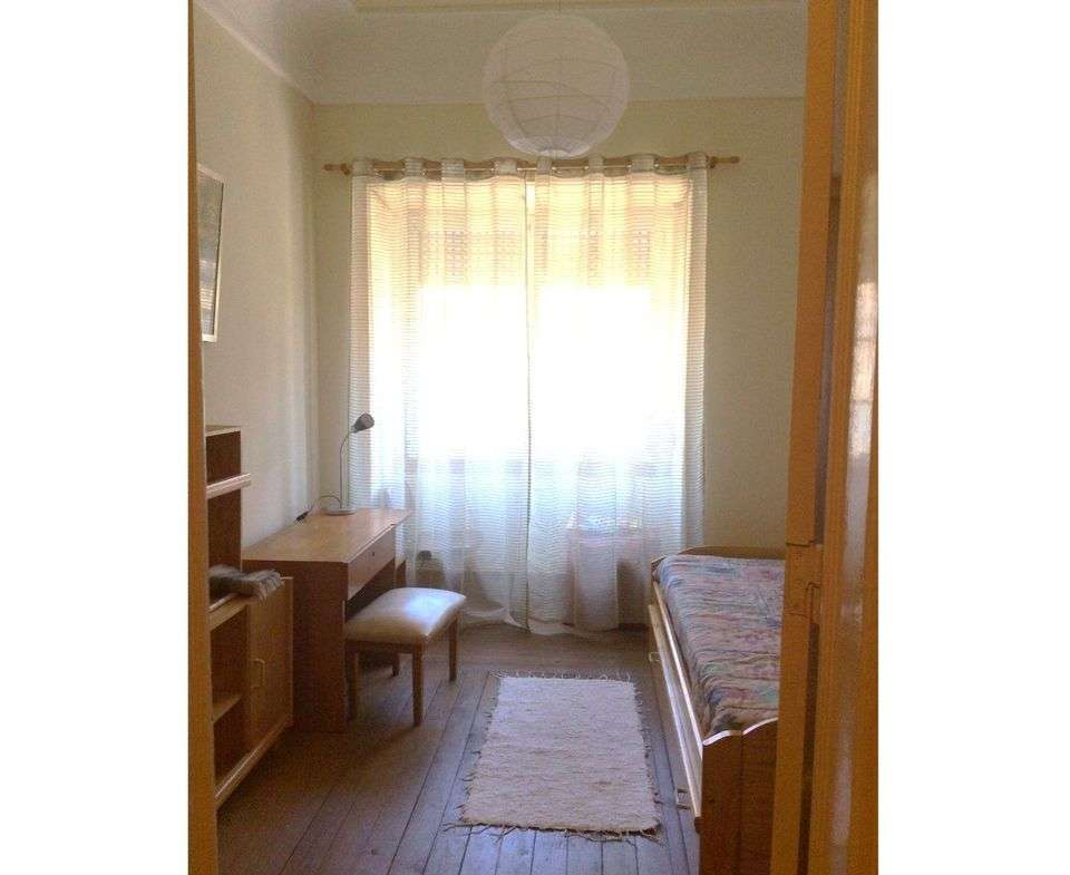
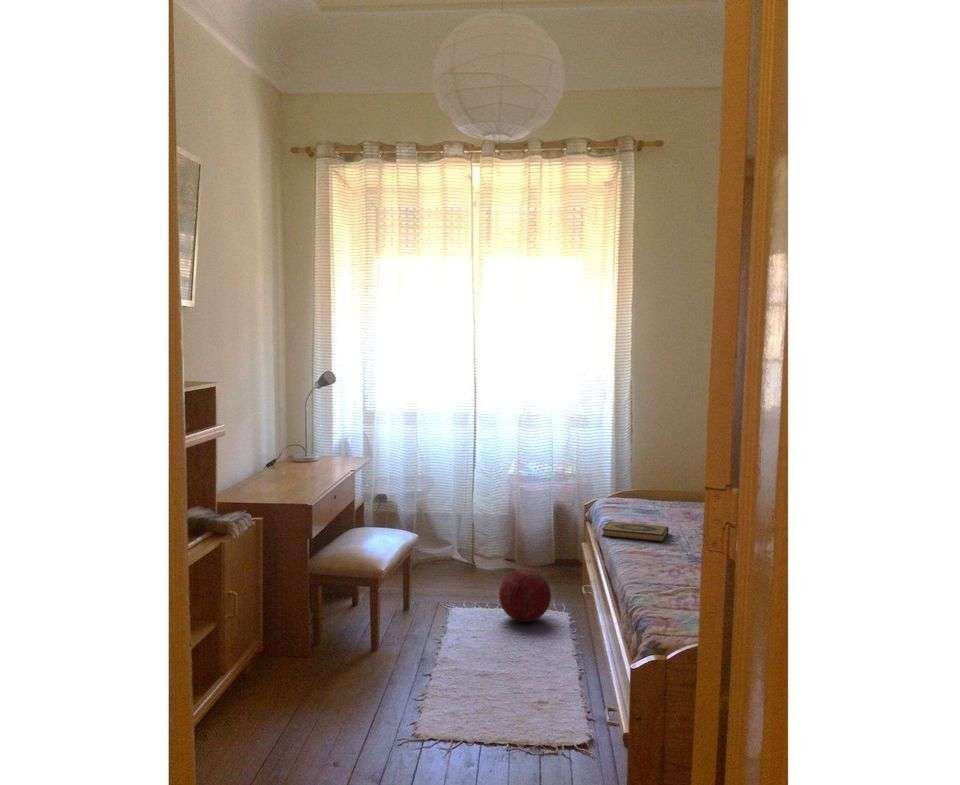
+ ball [498,568,552,623]
+ hardback book [601,520,670,543]
